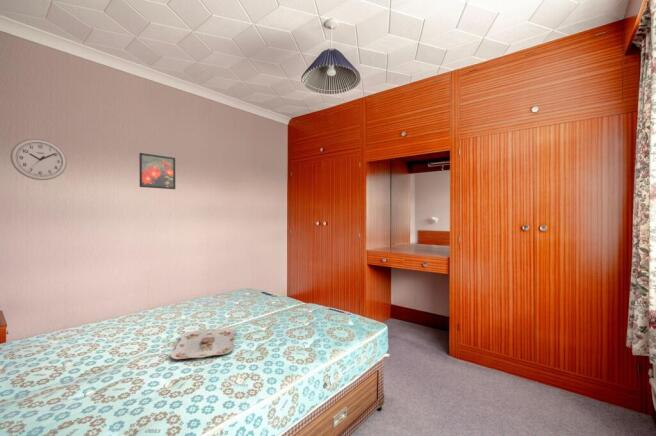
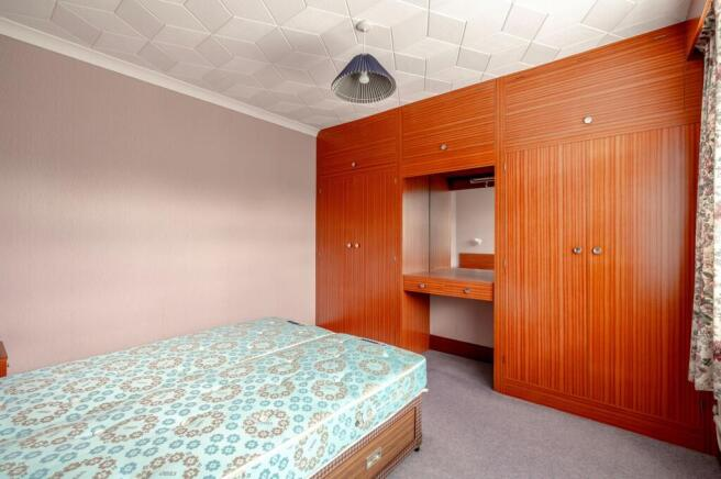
- wall clock [9,138,68,181]
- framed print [138,152,176,190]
- serving tray [169,327,237,360]
